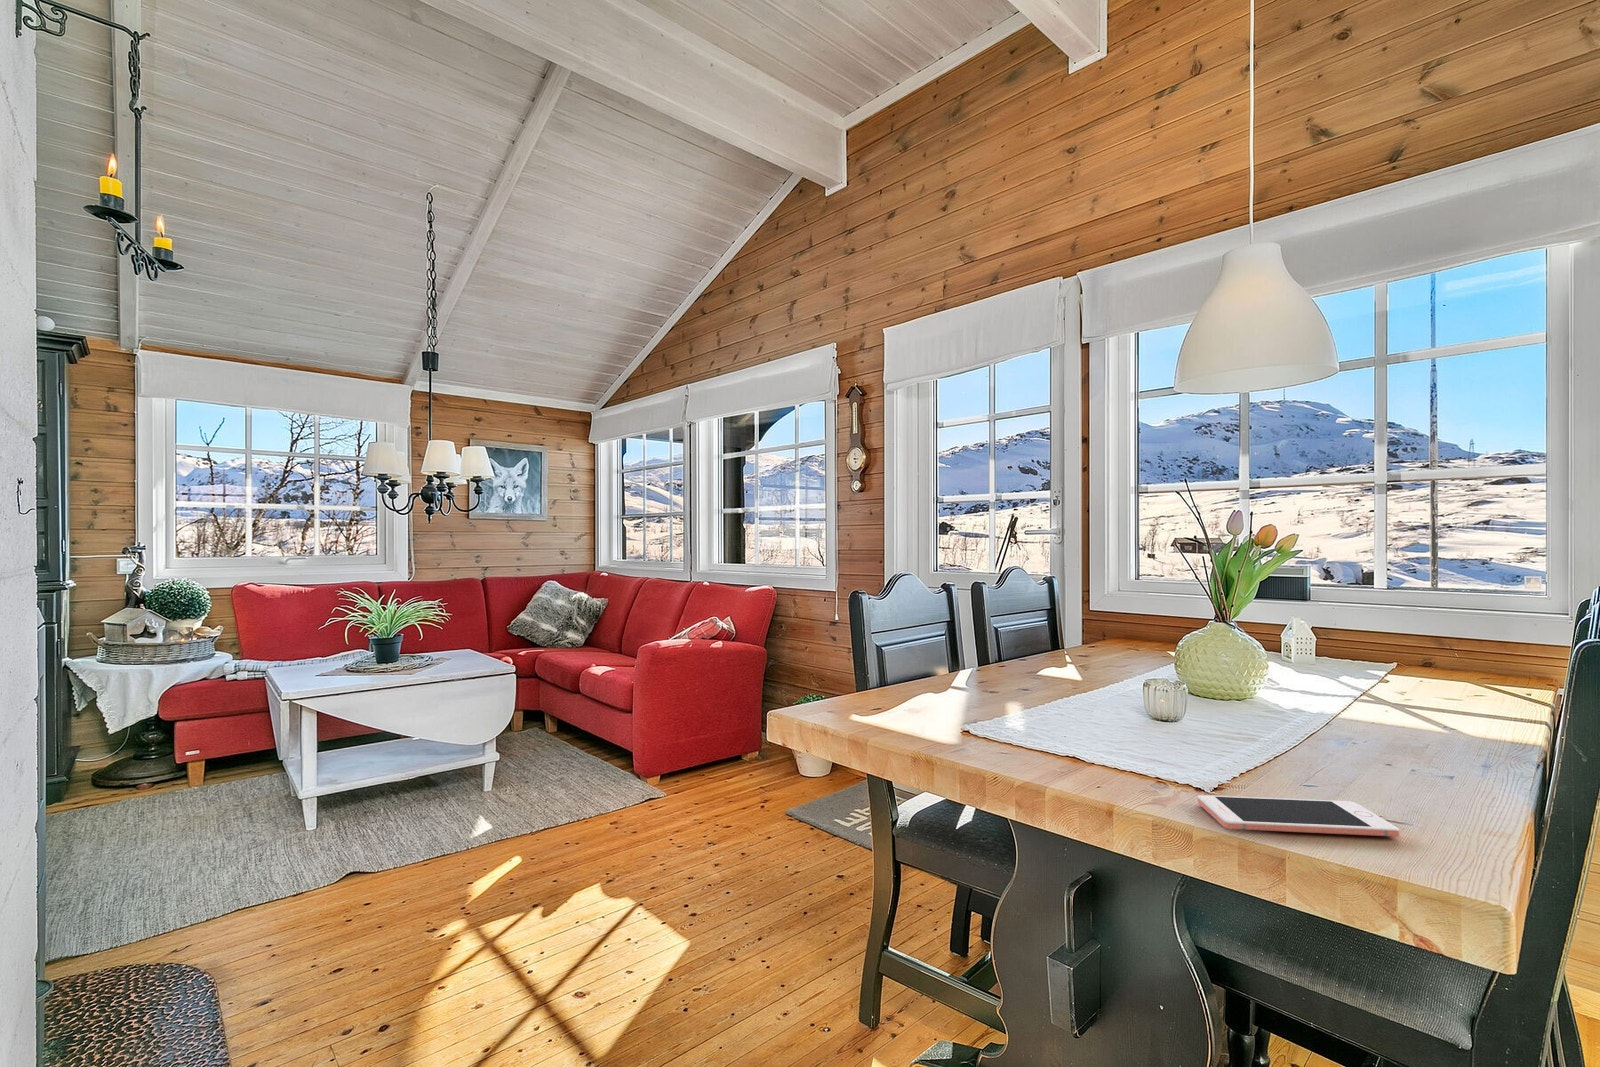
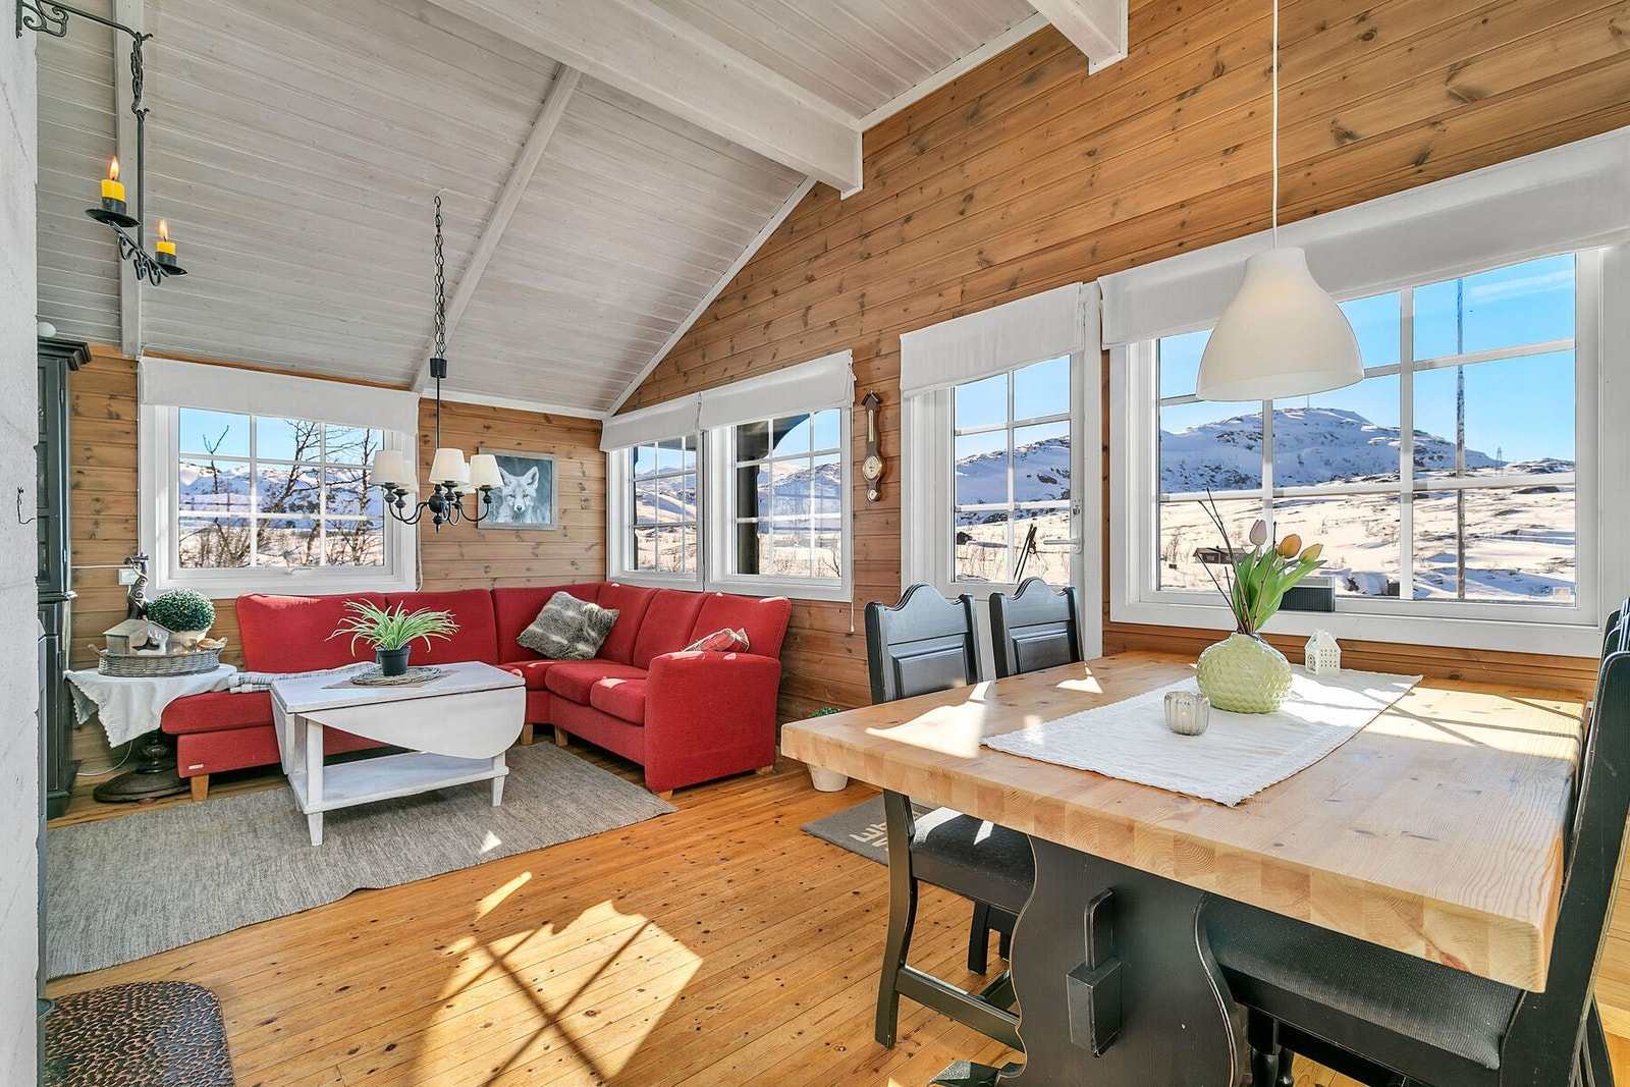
- cell phone [1196,794,1400,838]
